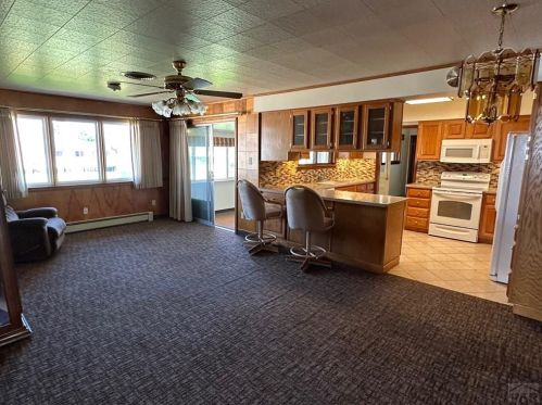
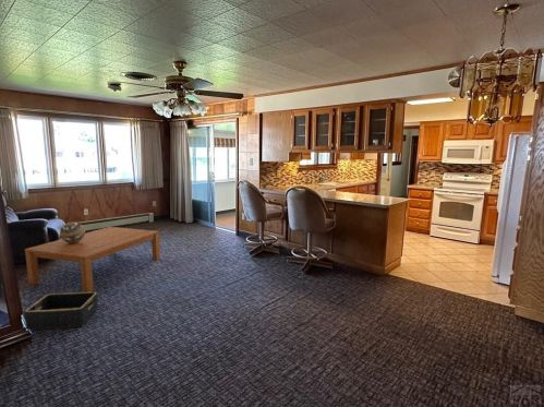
+ coffee table [24,226,161,292]
+ decorative sphere [59,222,86,243]
+ basket [24,291,99,331]
